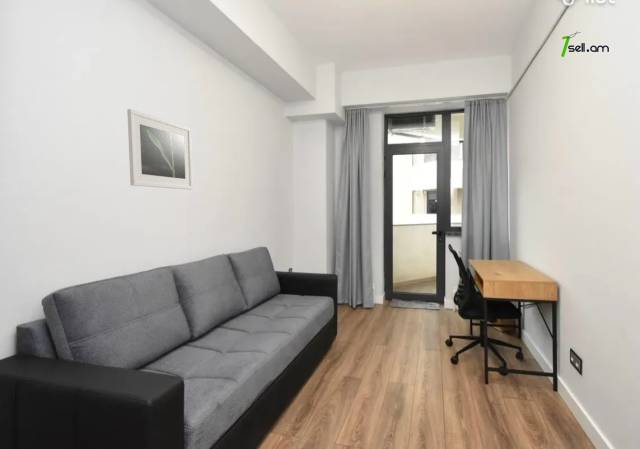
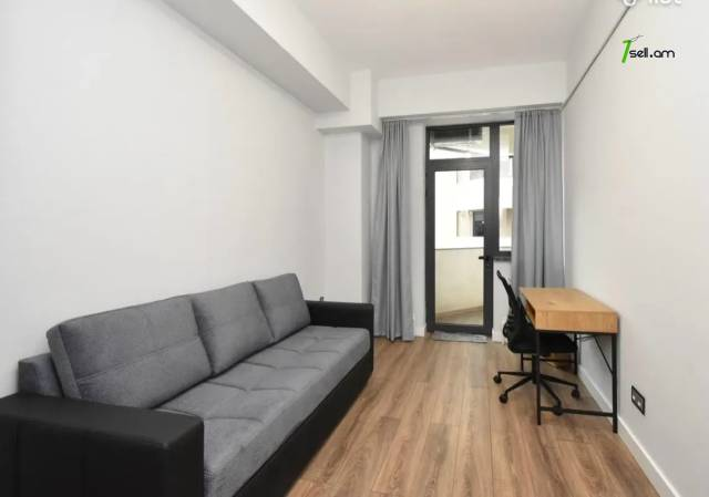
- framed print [126,108,194,190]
